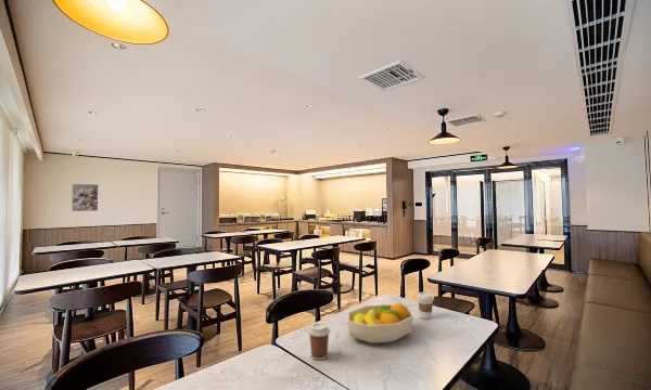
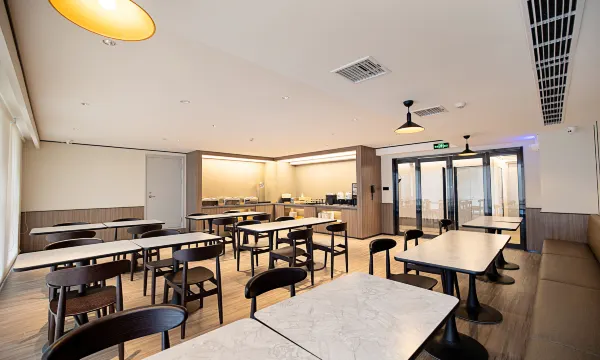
- fruit bowl [346,301,414,344]
- coffee cup [307,322,331,361]
- wall art [72,183,99,212]
- coffee cup [416,291,435,320]
